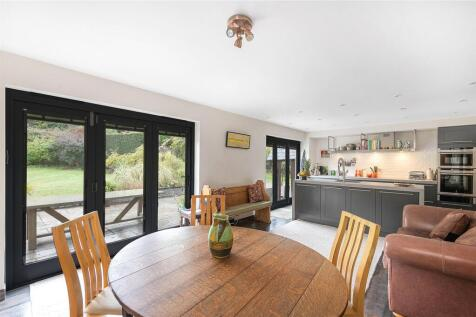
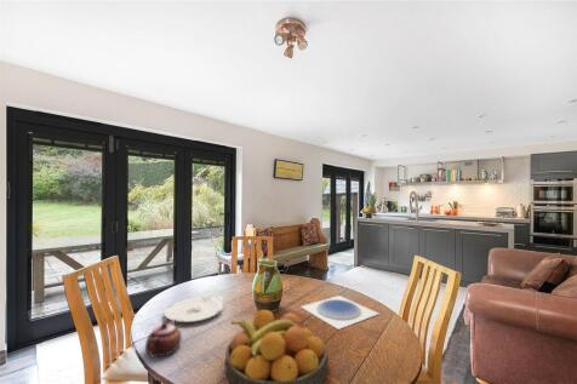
+ plate [164,297,224,323]
+ teapot [144,320,183,359]
+ fruit bowl [224,309,330,384]
+ plate [299,294,379,331]
